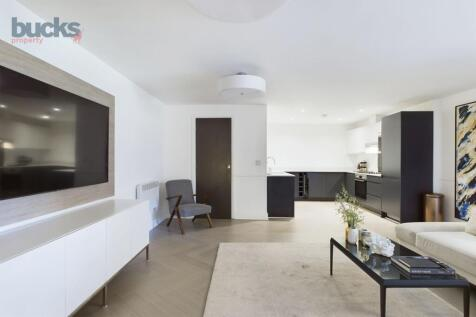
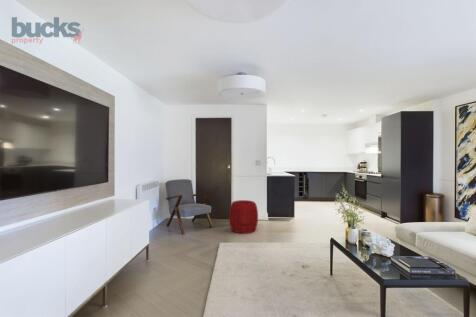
+ pouf [228,199,259,234]
